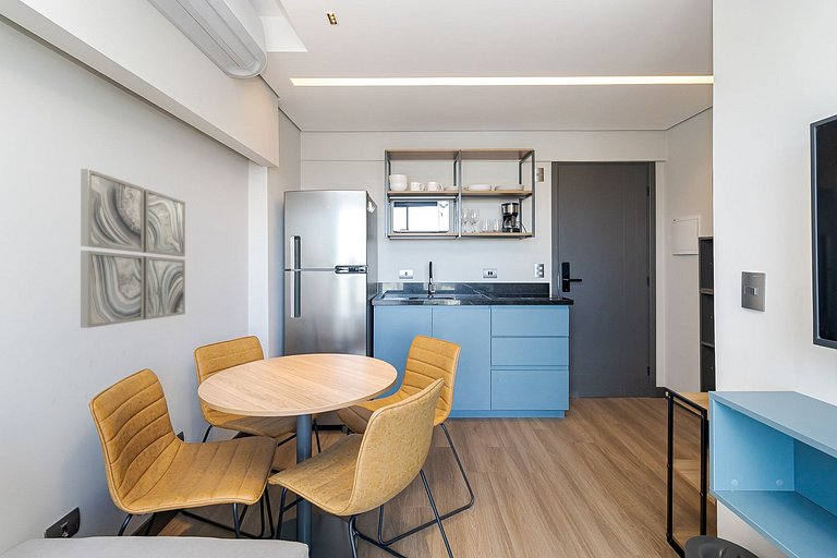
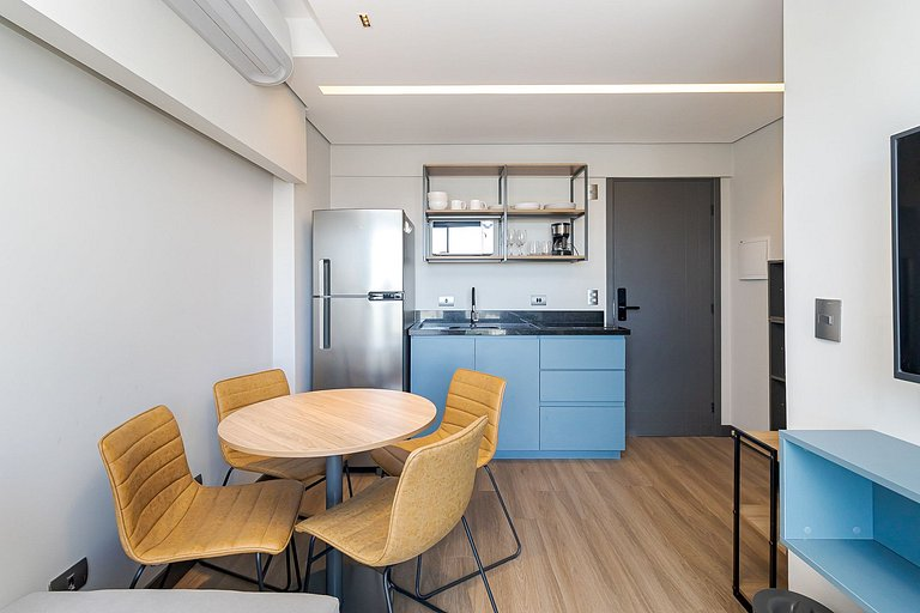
- wall art [80,168,186,329]
